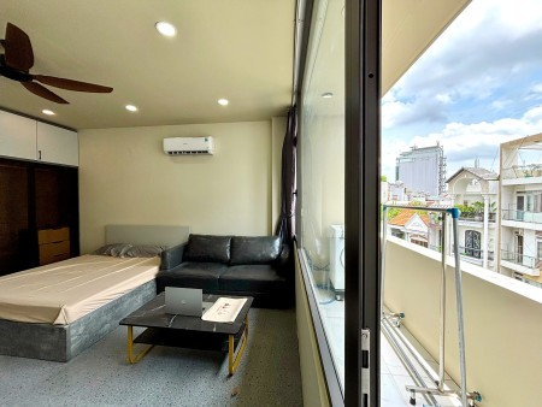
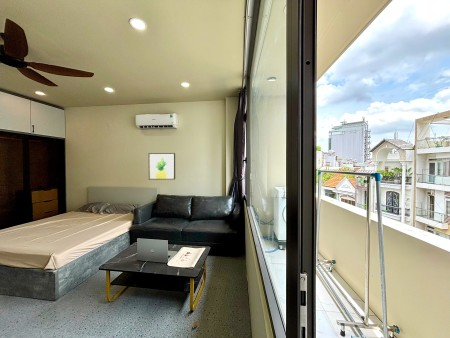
+ wall art [148,152,176,181]
